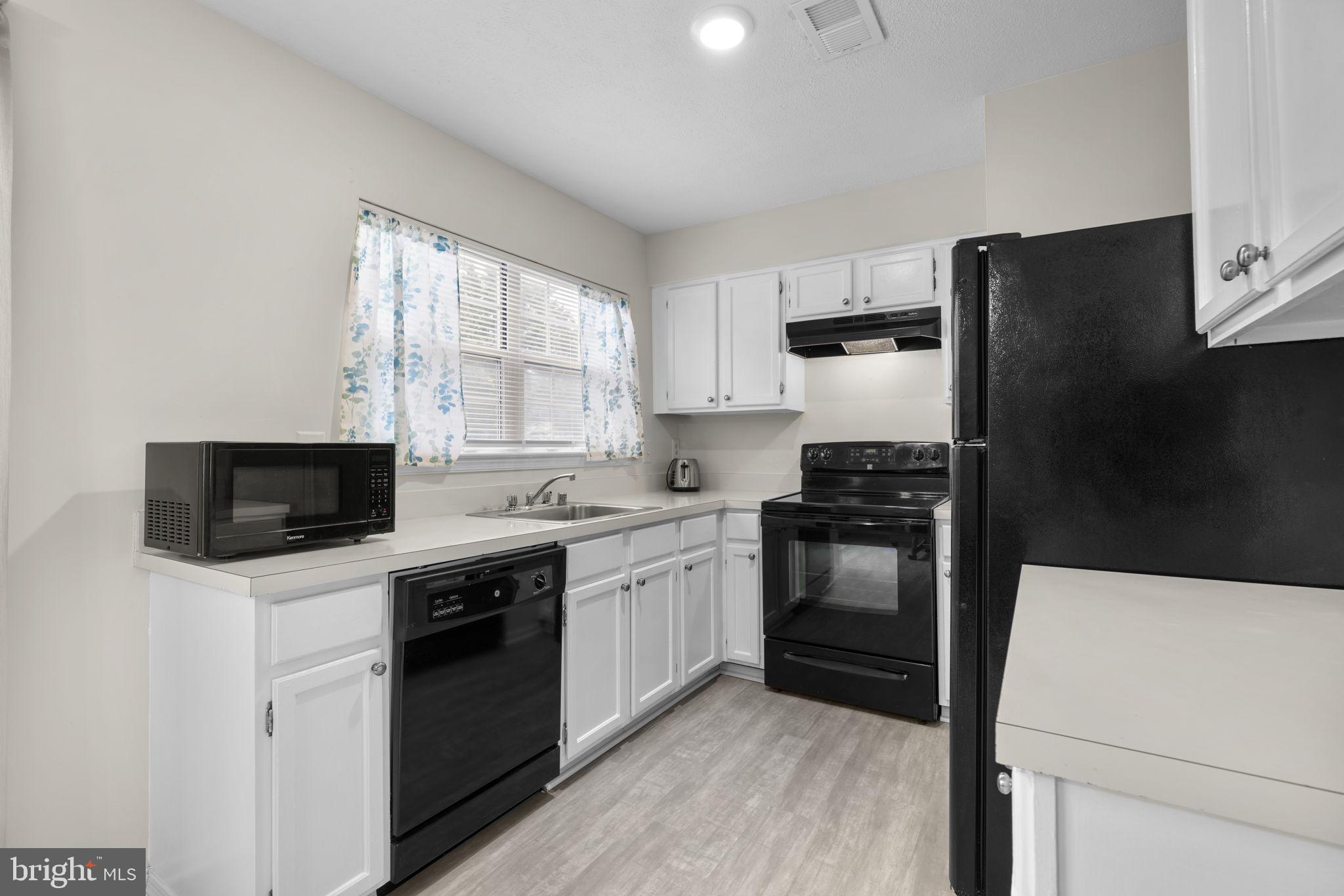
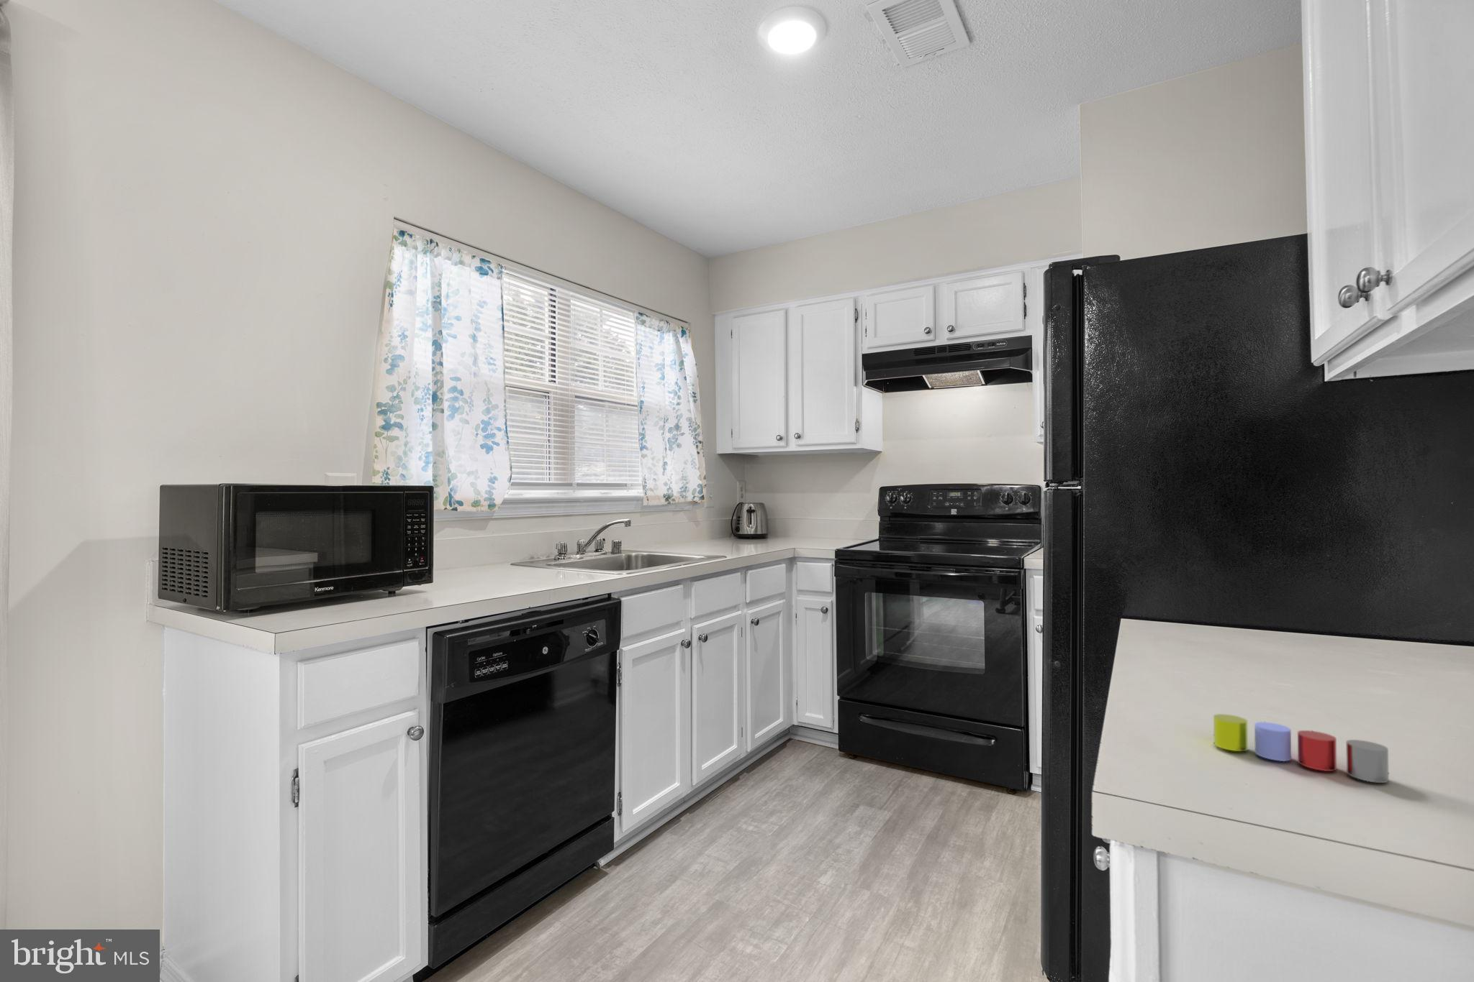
+ cup [1213,713,1390,784]
